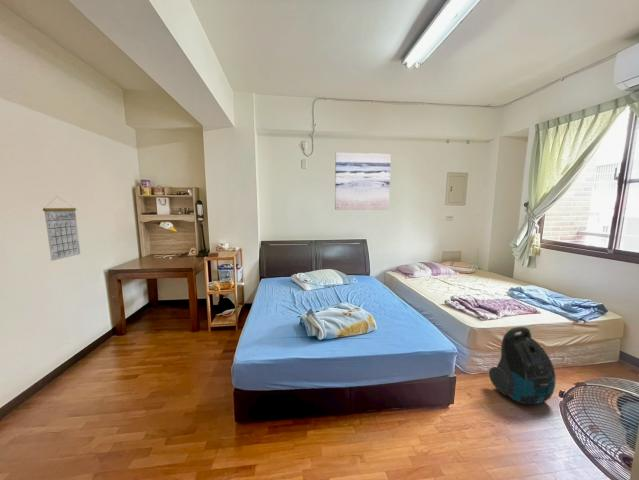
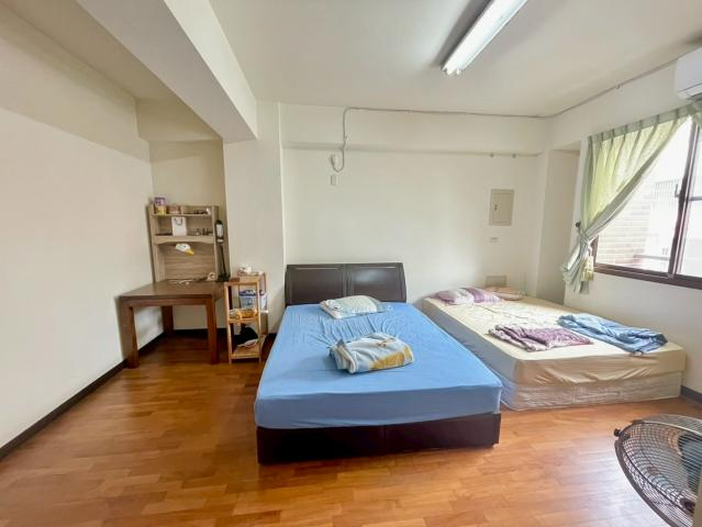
- wall art [334,152,392,211]
- vacuum cleaner [488,326,557,405]
- calendar [42,195,81,262]
